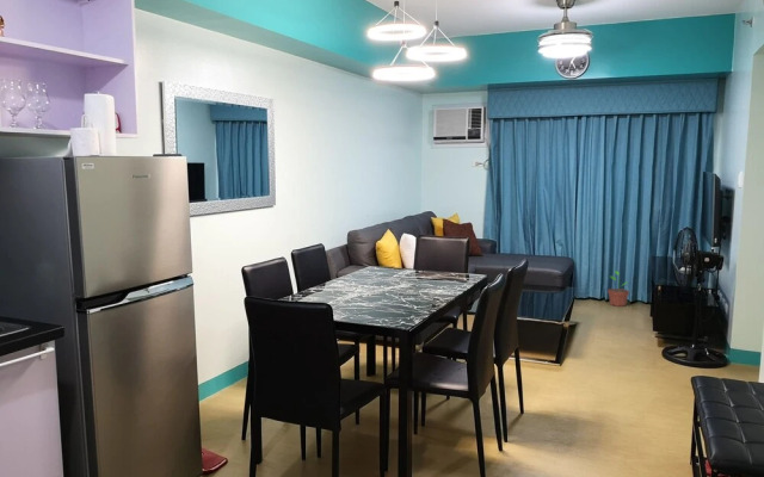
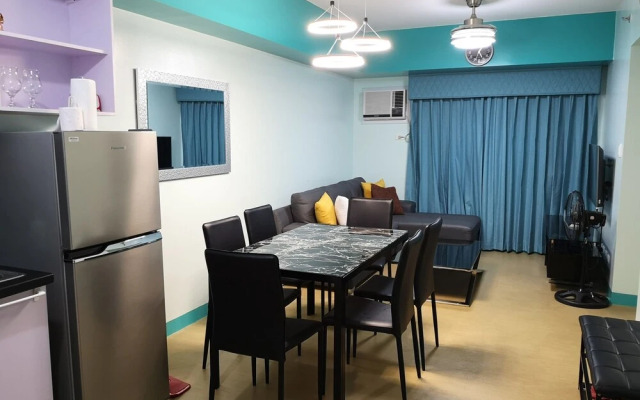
- potted plant [606,270,630,308]
